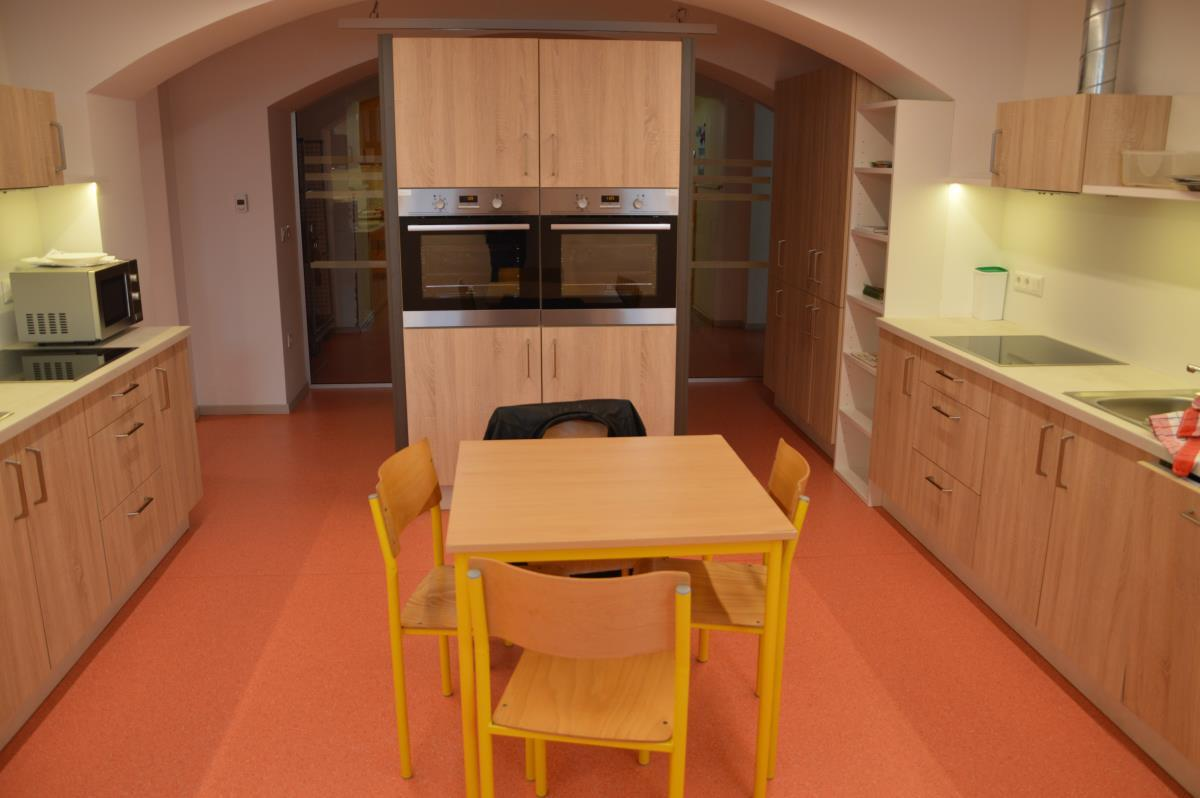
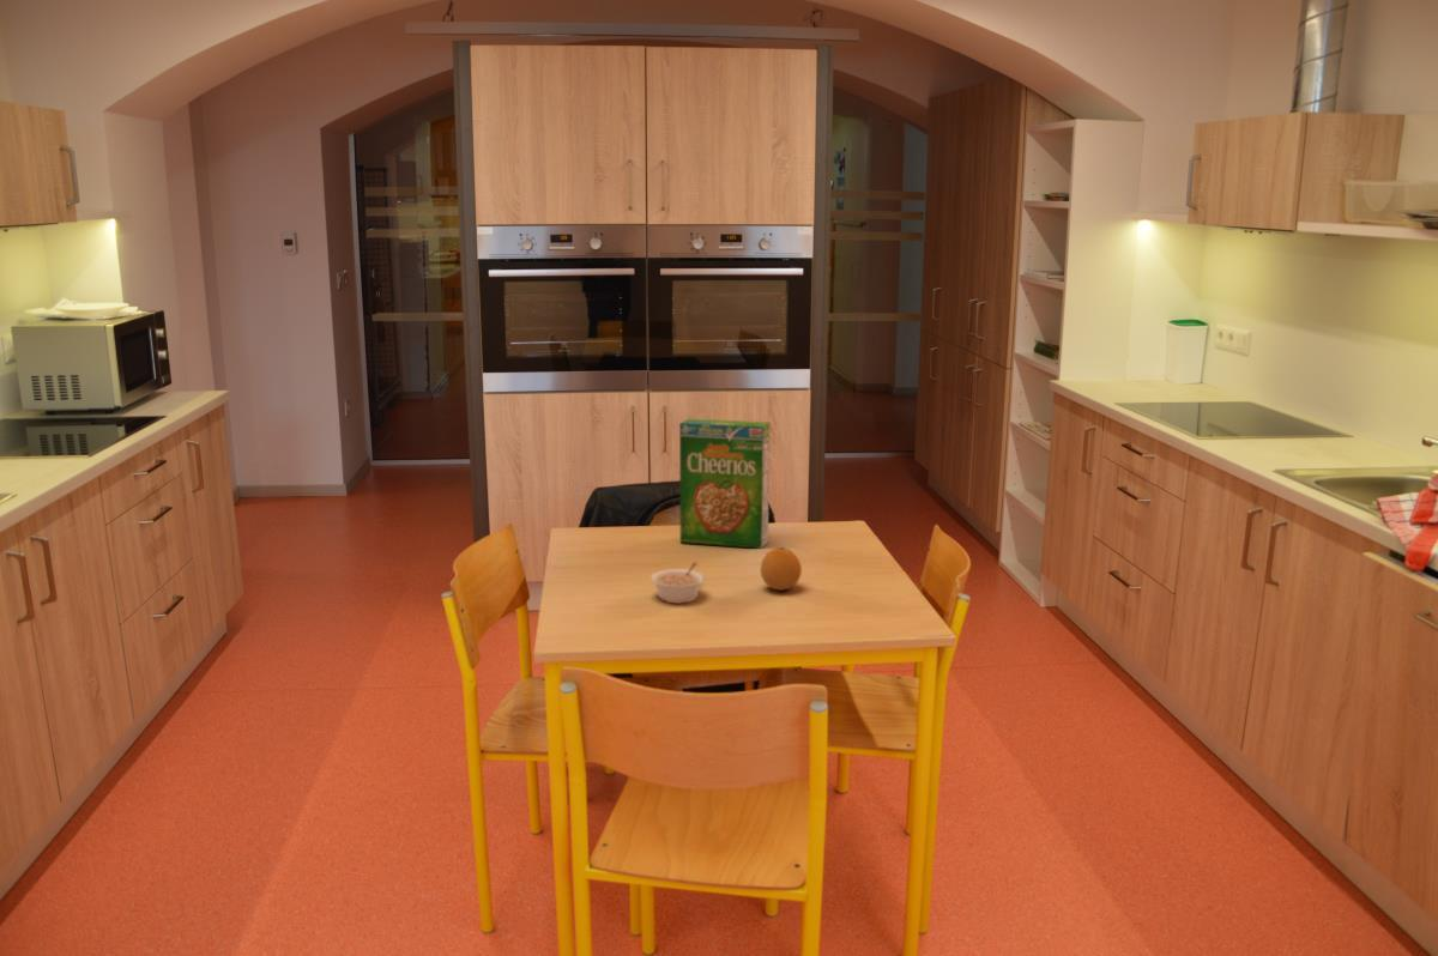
+ cereal box [678,418,771,550]
+ fruit [760,546,803,592]
+ legume [649,562,706,605]
